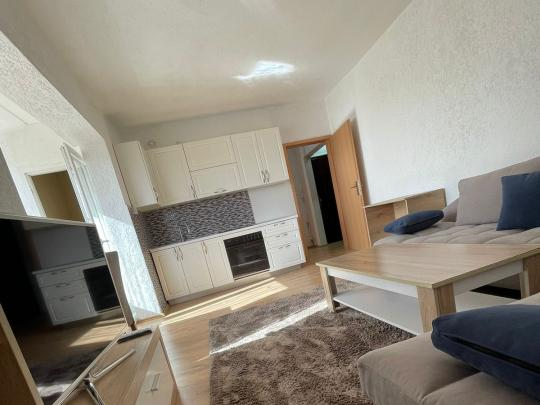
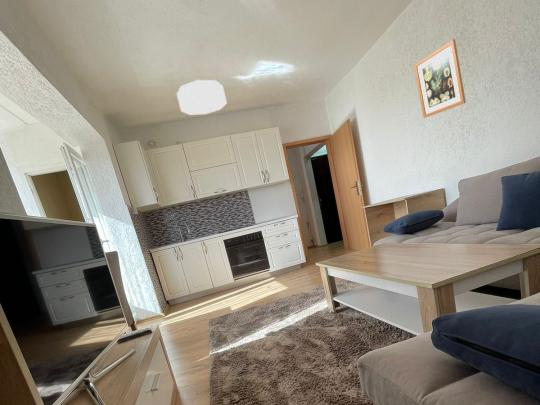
+ wall art [413,38,467,119]
+ ceiling light [176,79,228,116]
